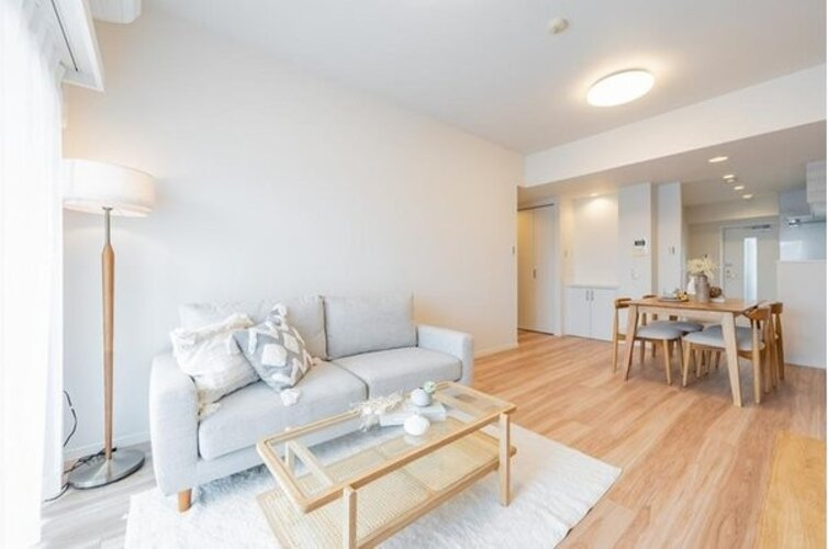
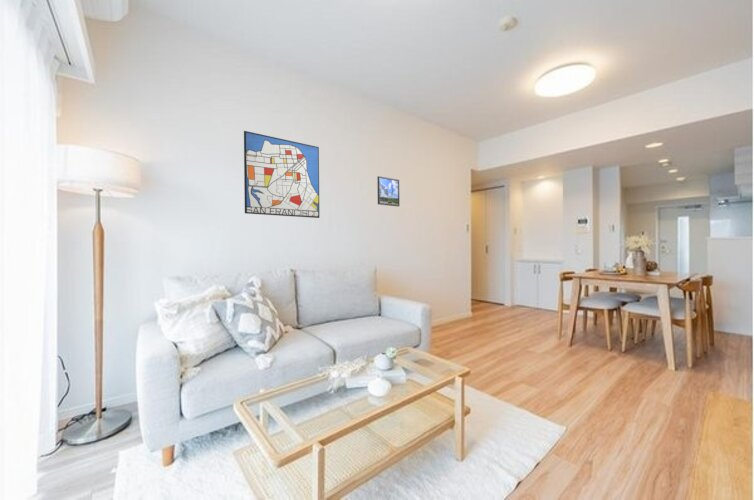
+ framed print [376,175,400,207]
+ wall art [243,130,320,219]
